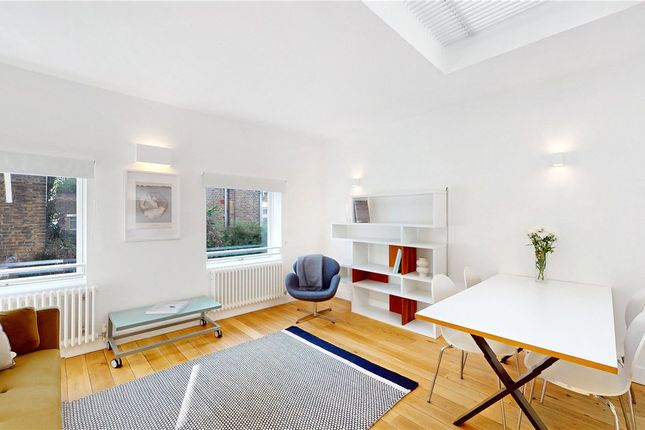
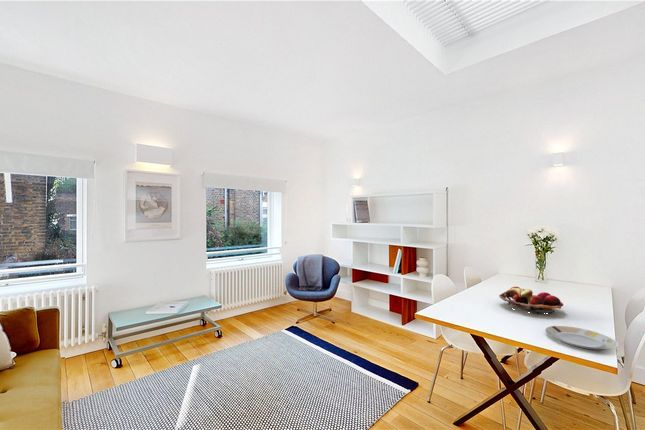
+ plate [544,325,619,351]
+ fruit basket [498,286,564,315]
